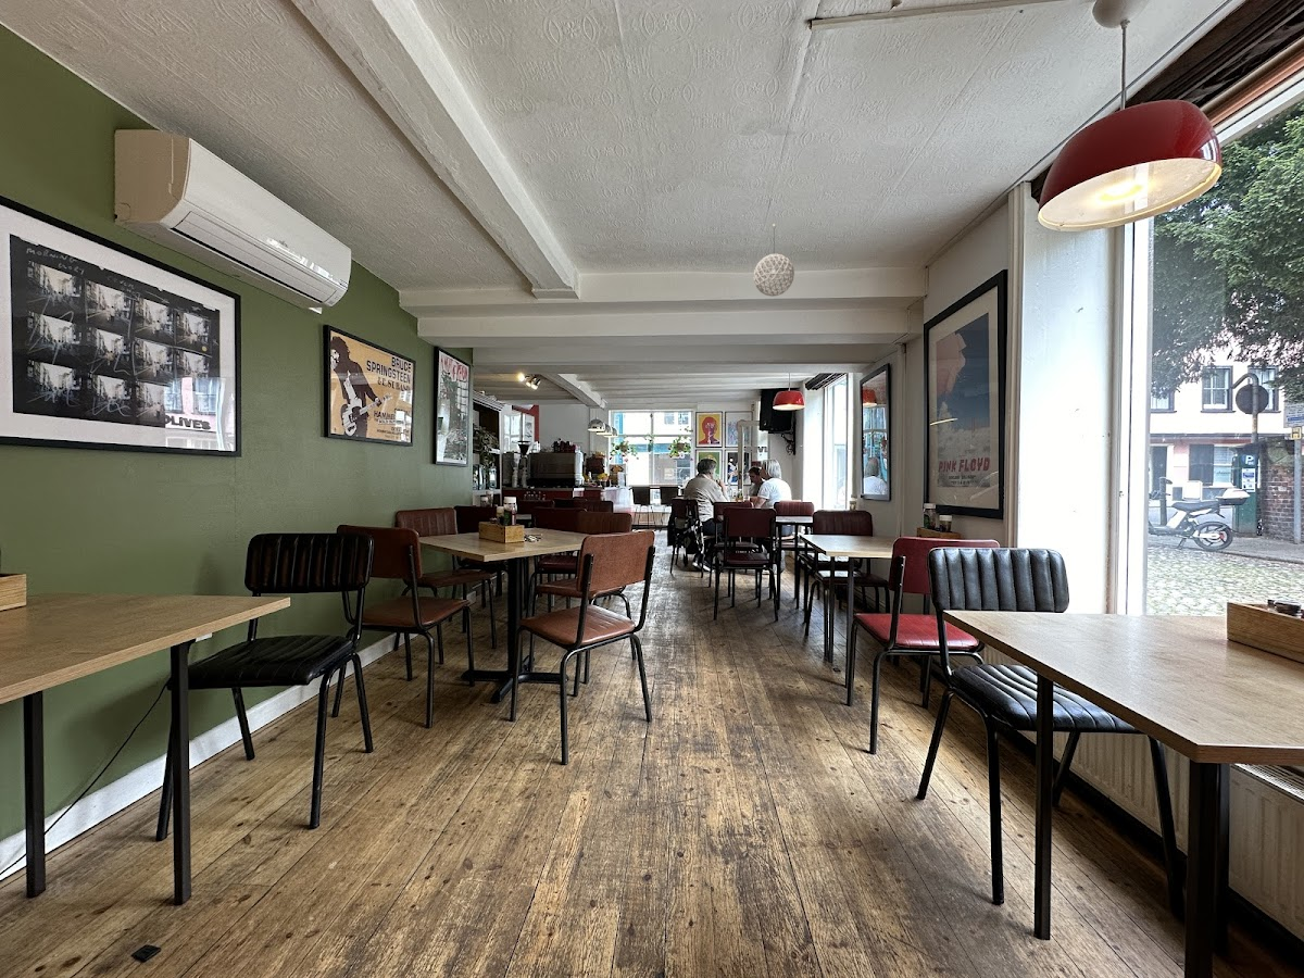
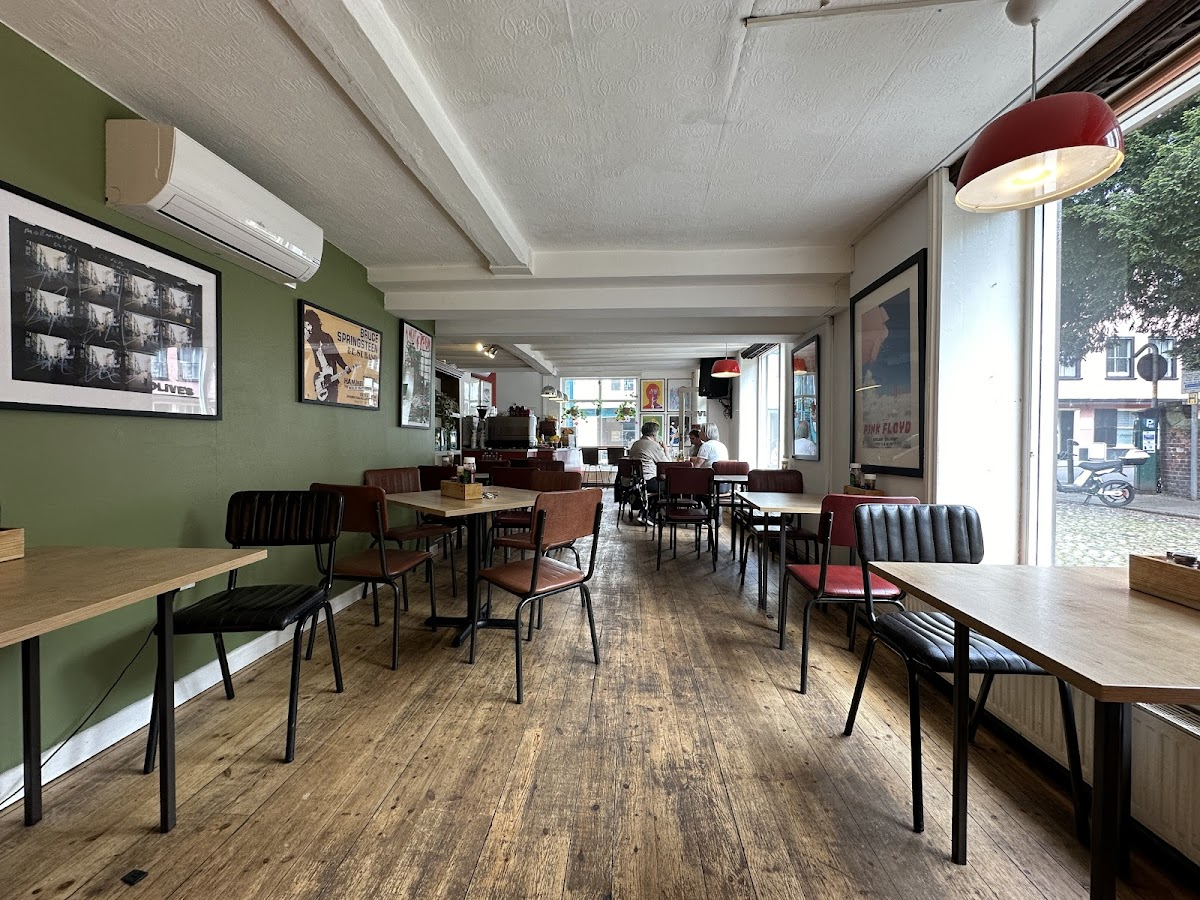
- pendant light [753,223,795,298]
